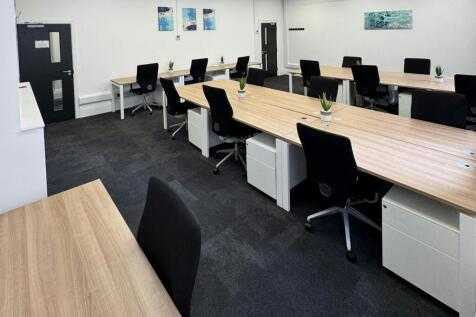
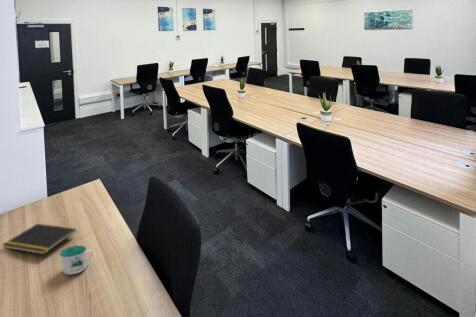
+ notepad [1,223,77,255]
+ mug [59,245,94,276]
